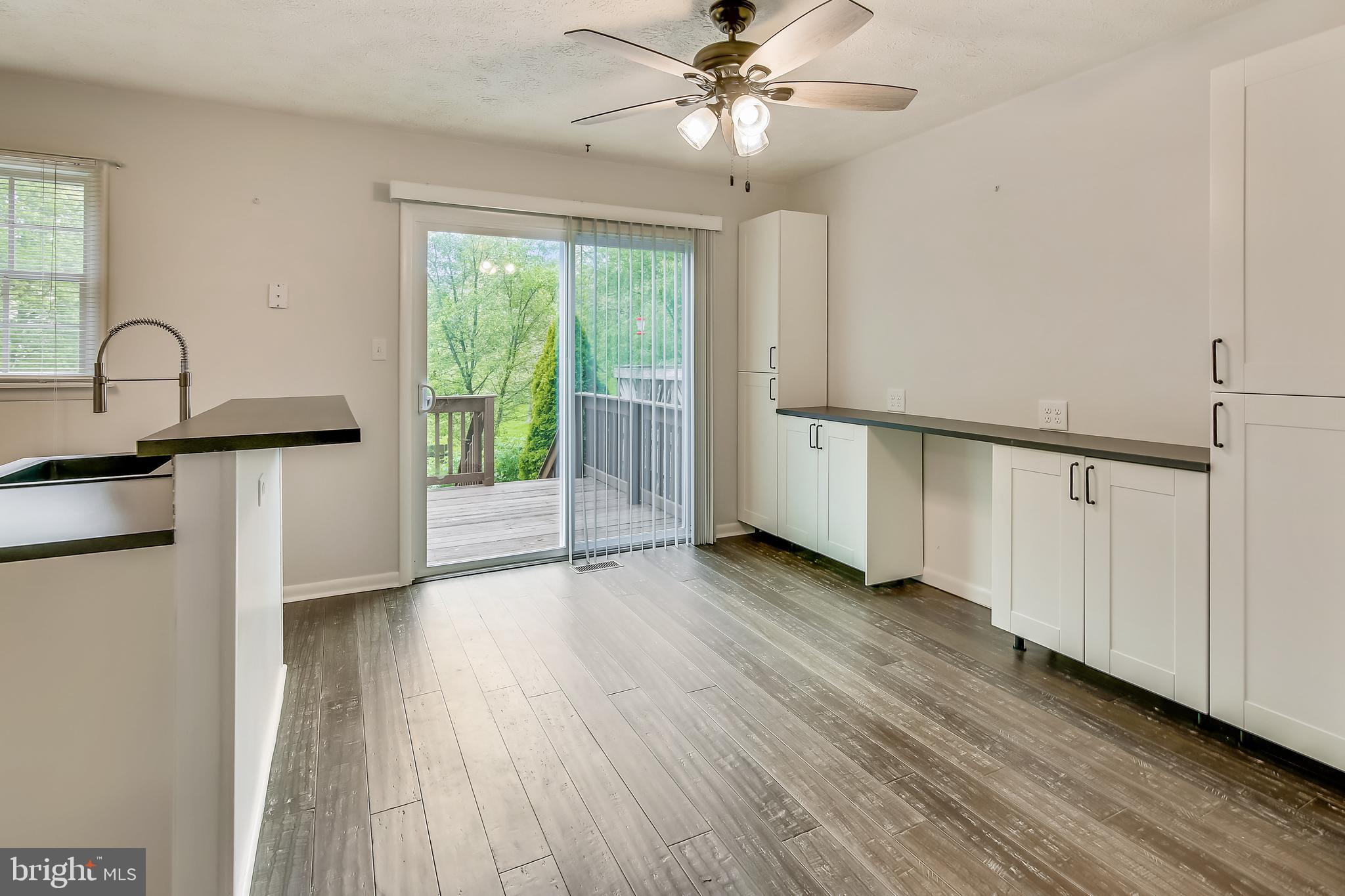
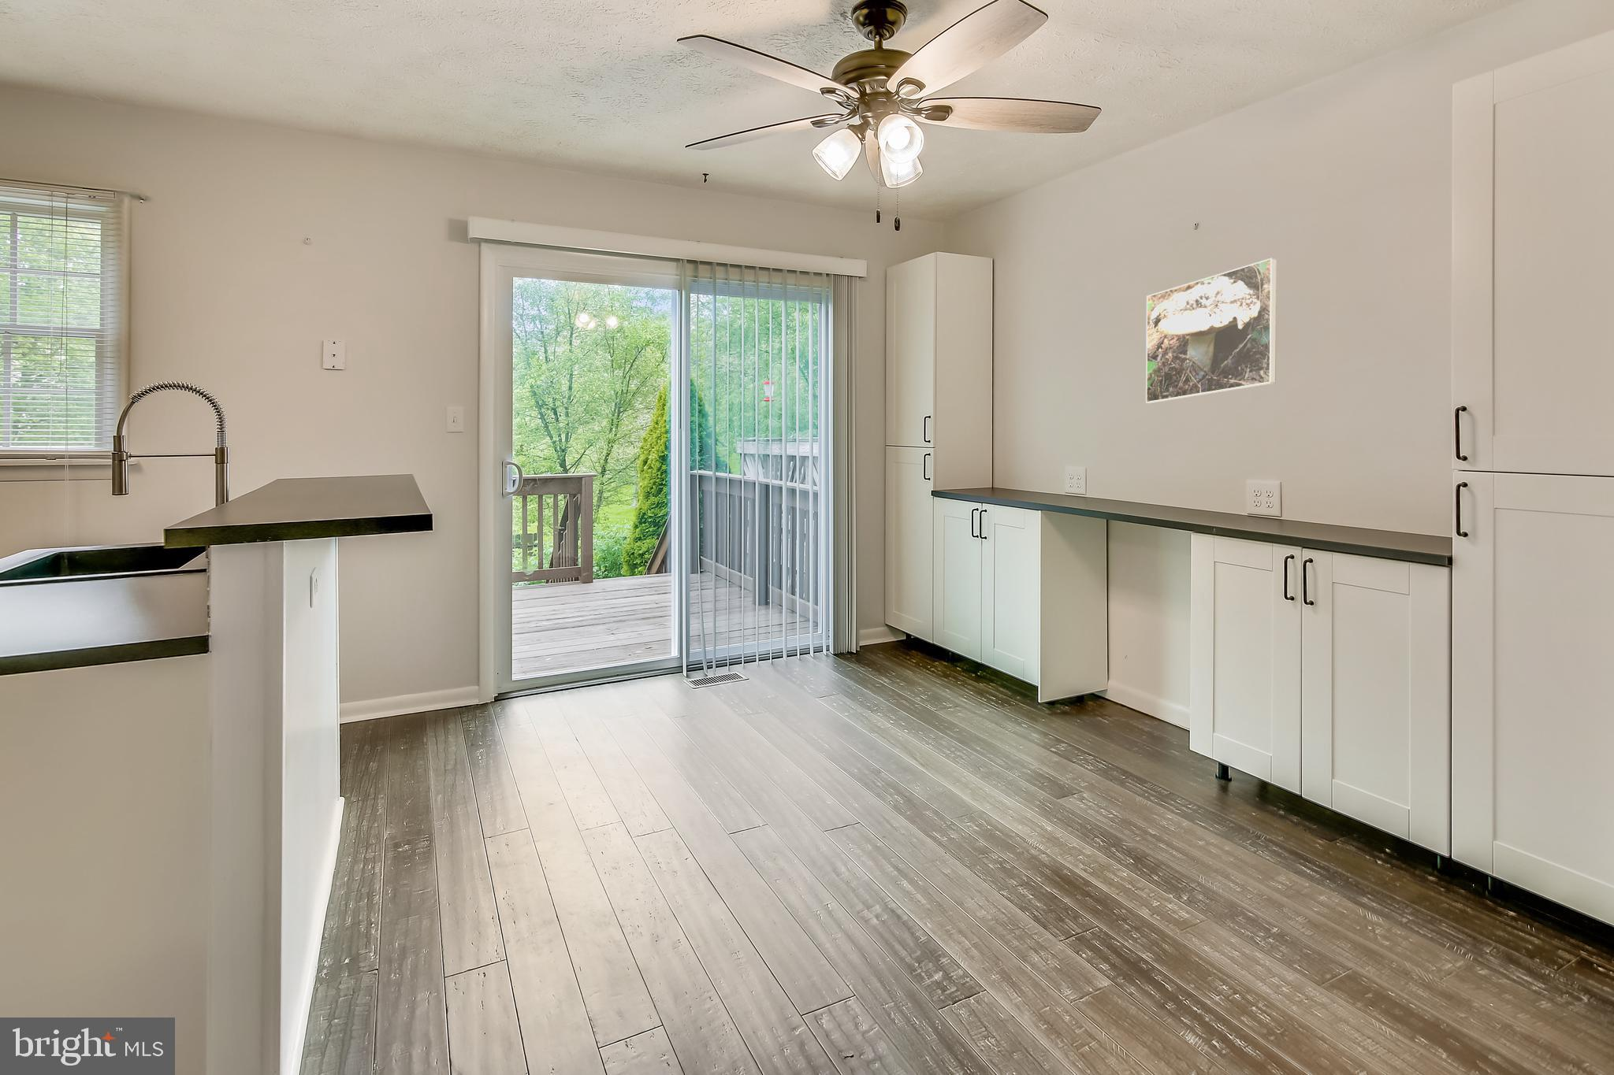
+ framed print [1145,258,1278,404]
